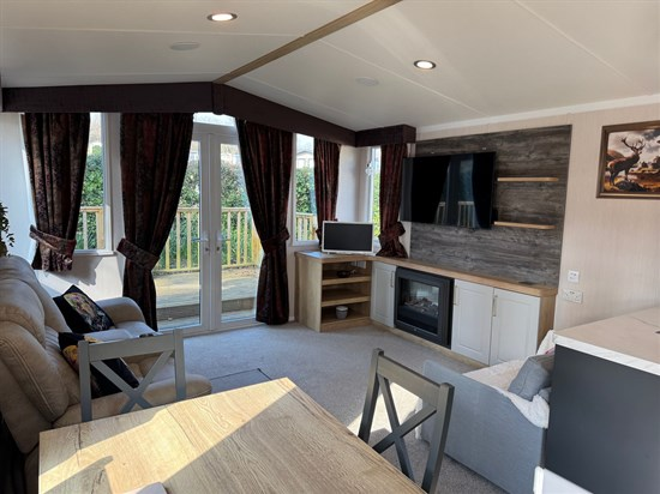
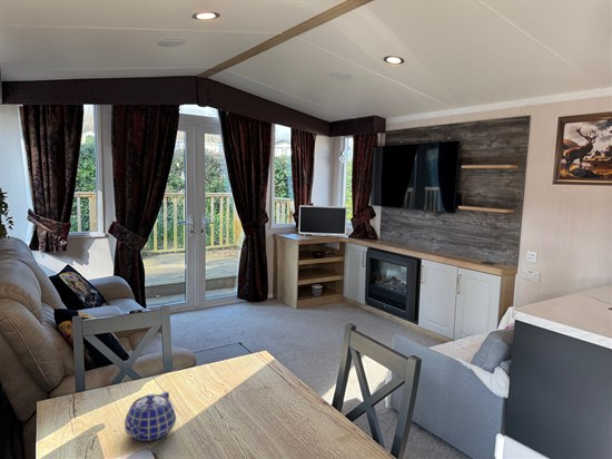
+ teapot [124,390,177,442]
